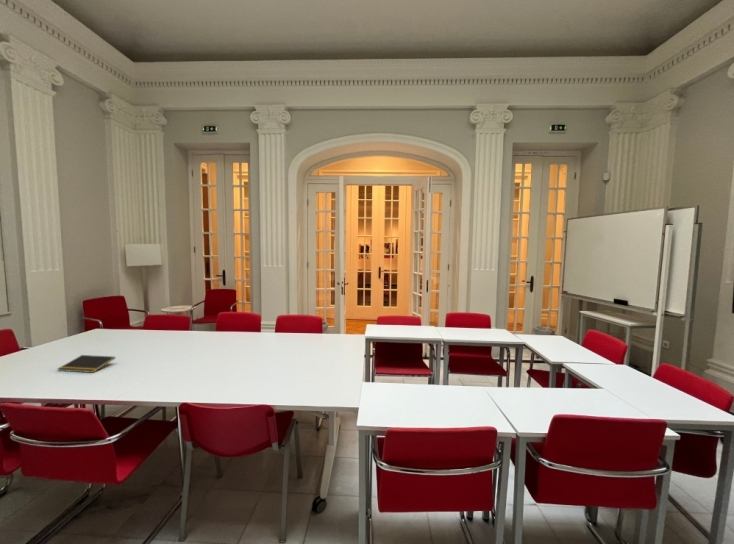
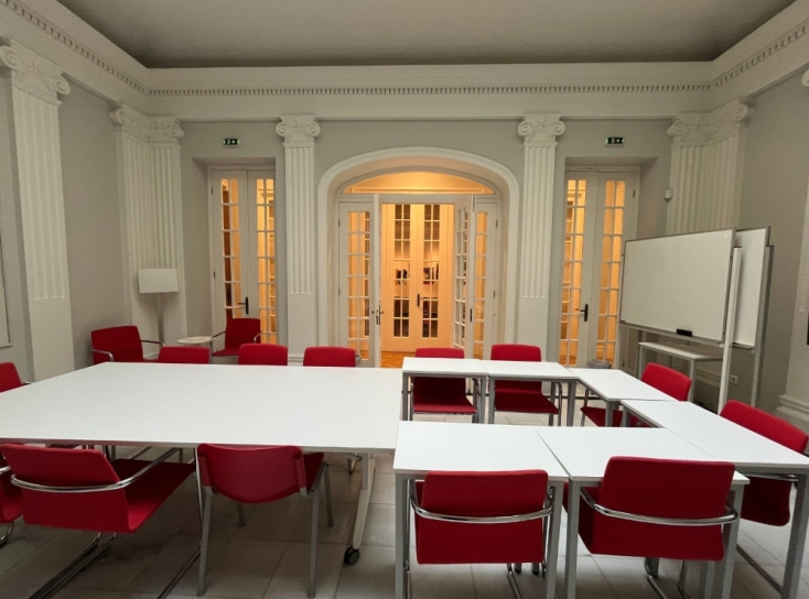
- notepad [57,354,116,374]
